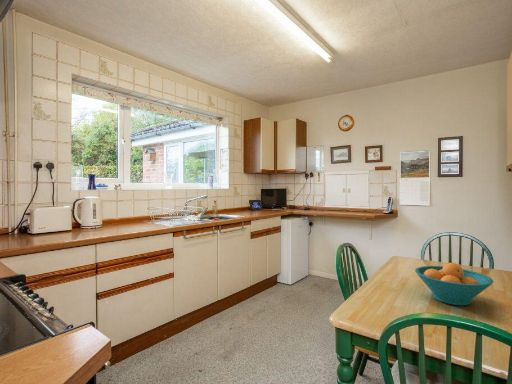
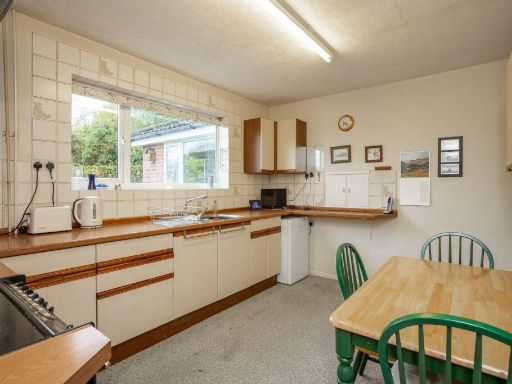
- fruit bowl [414,262,494,306]
